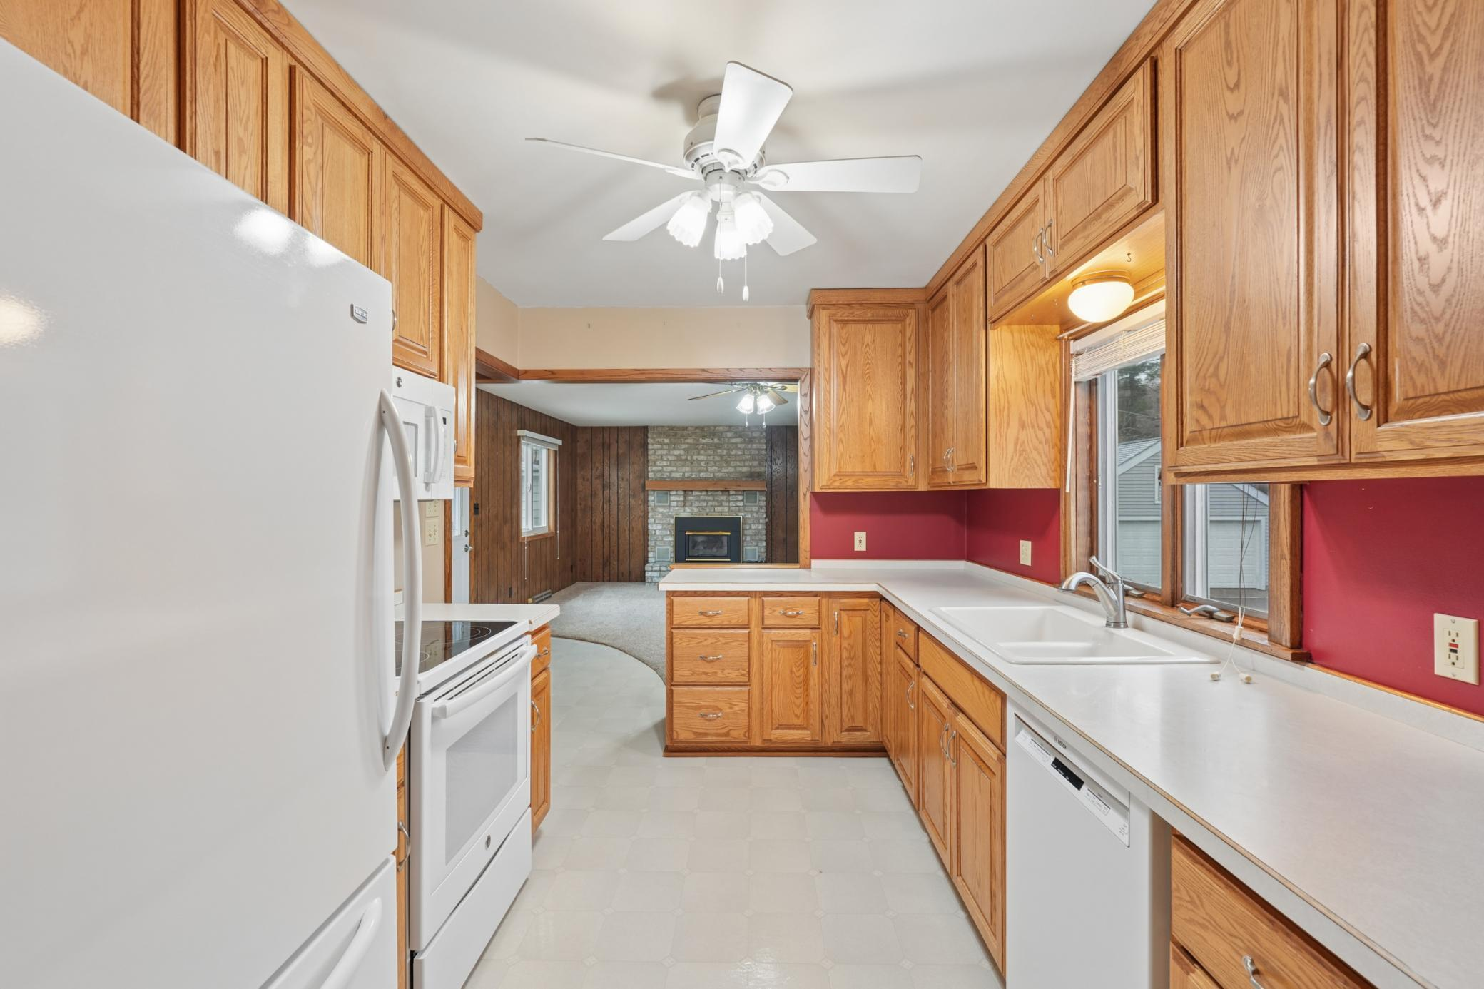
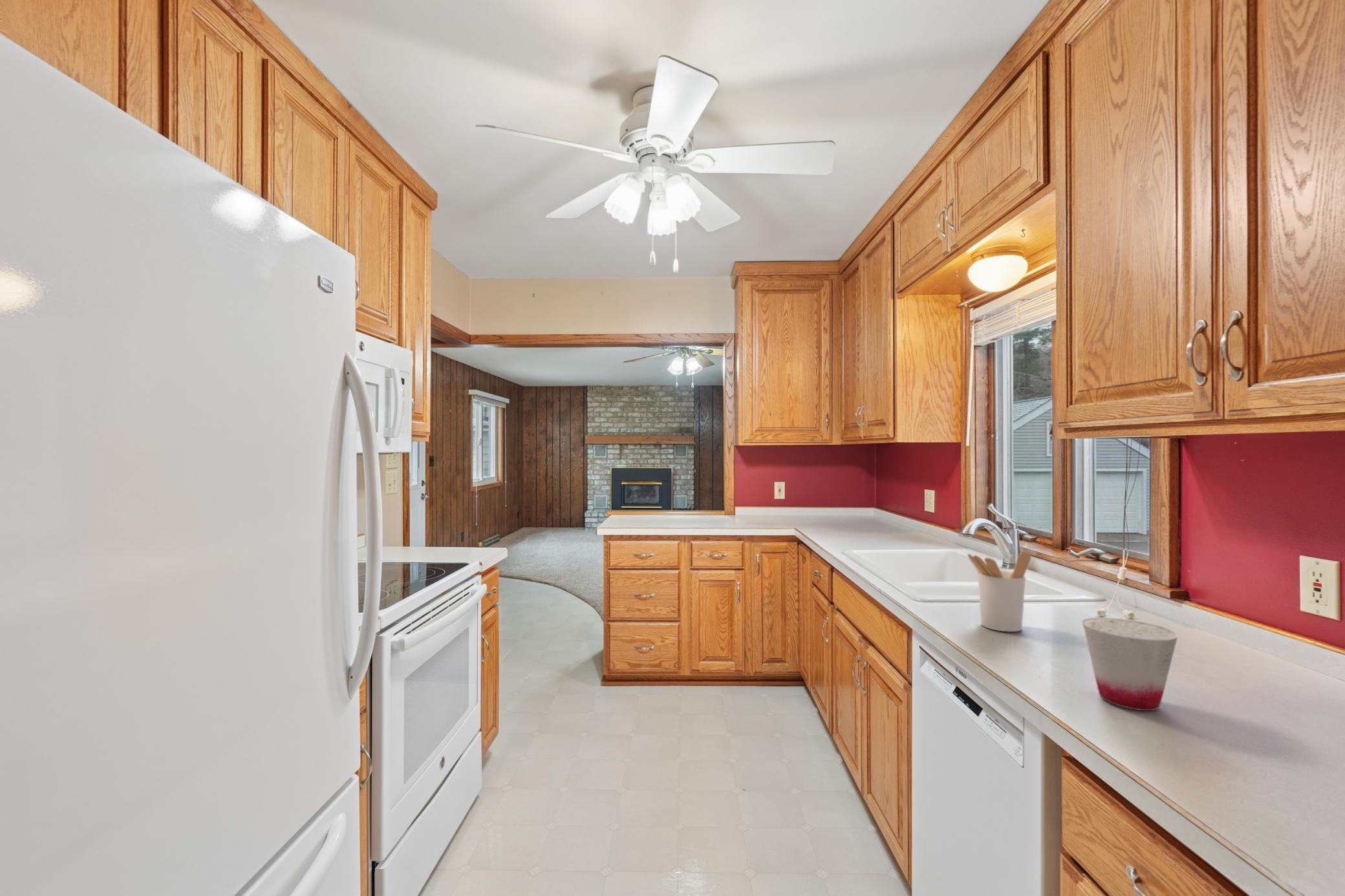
+ cup [1082,617,1179,711]
+ utensil holder [967,551,1031,632]
